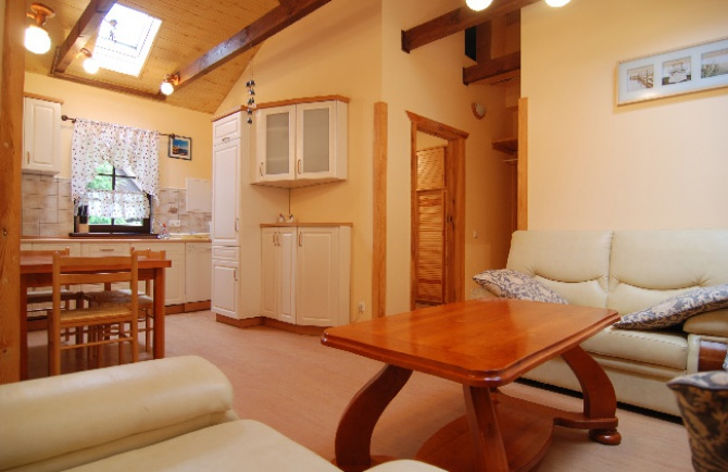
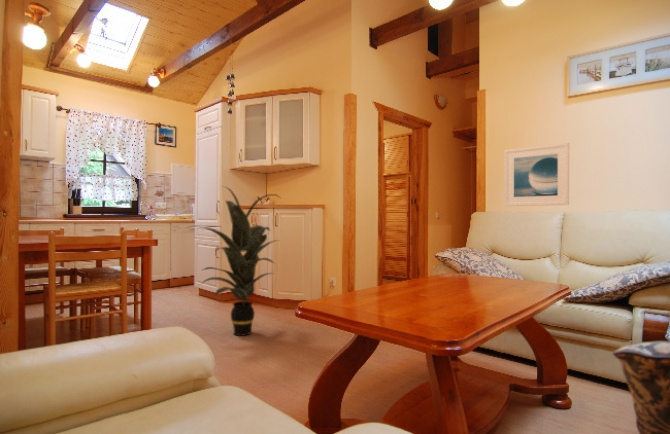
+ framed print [504,142,570,207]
+ indoor plant [184,185,281,337]
